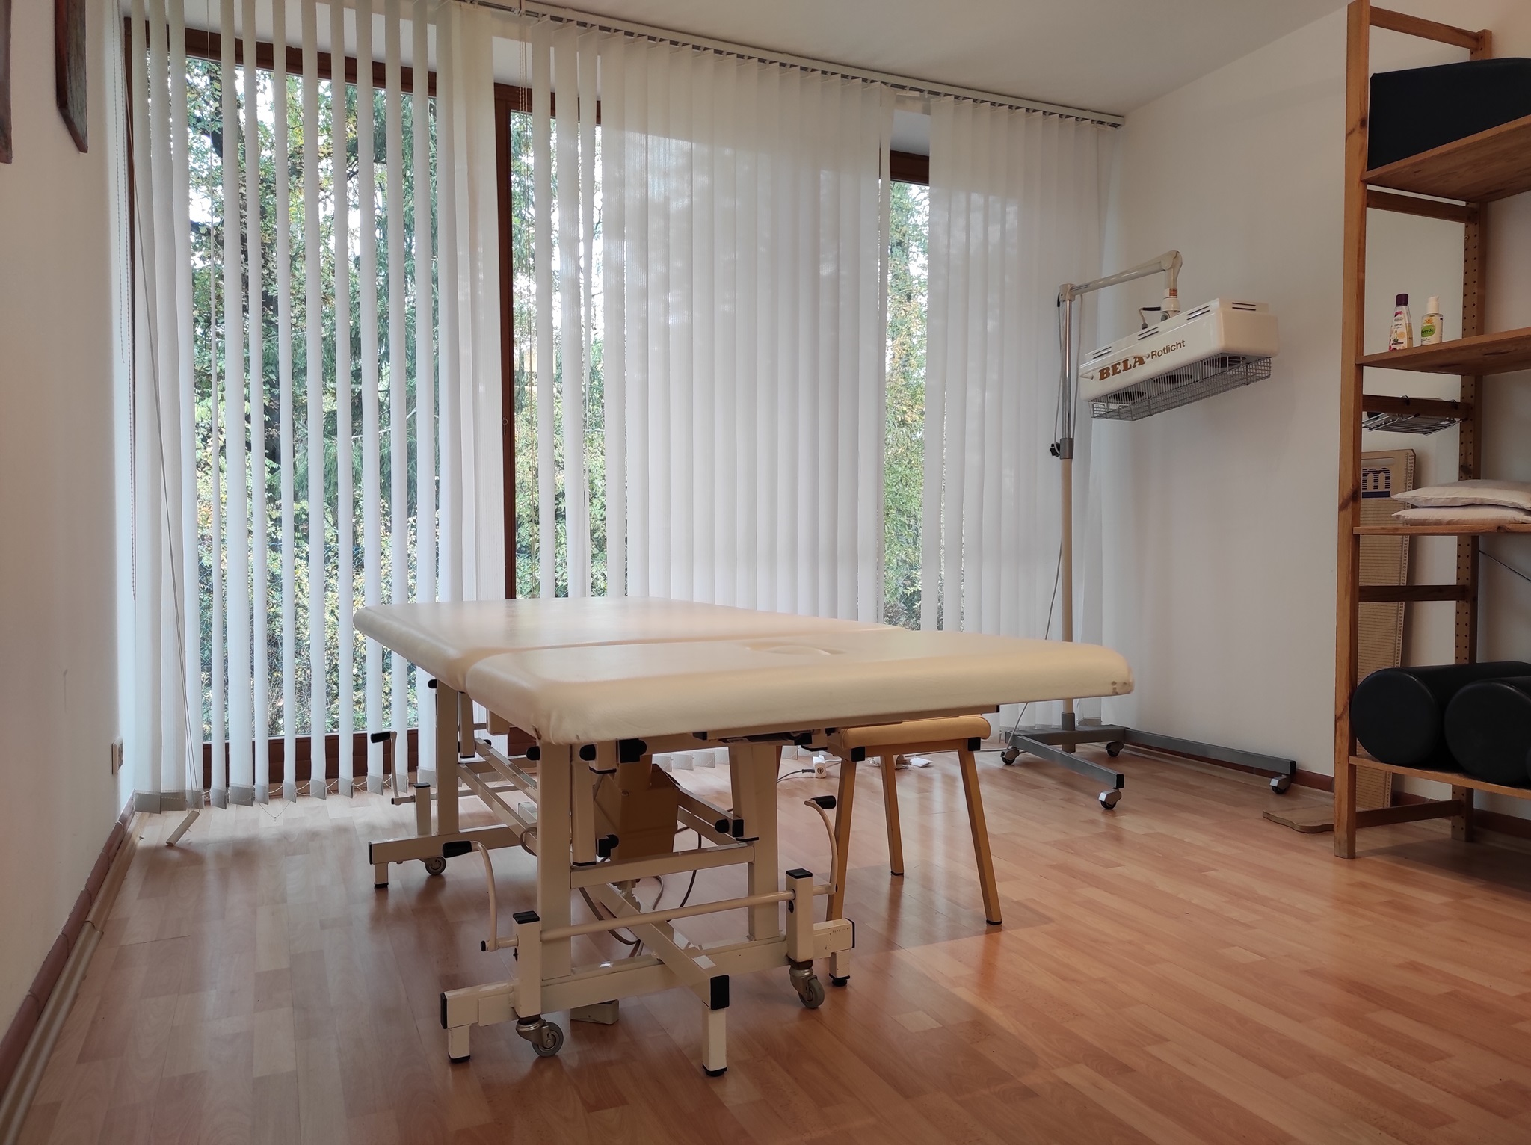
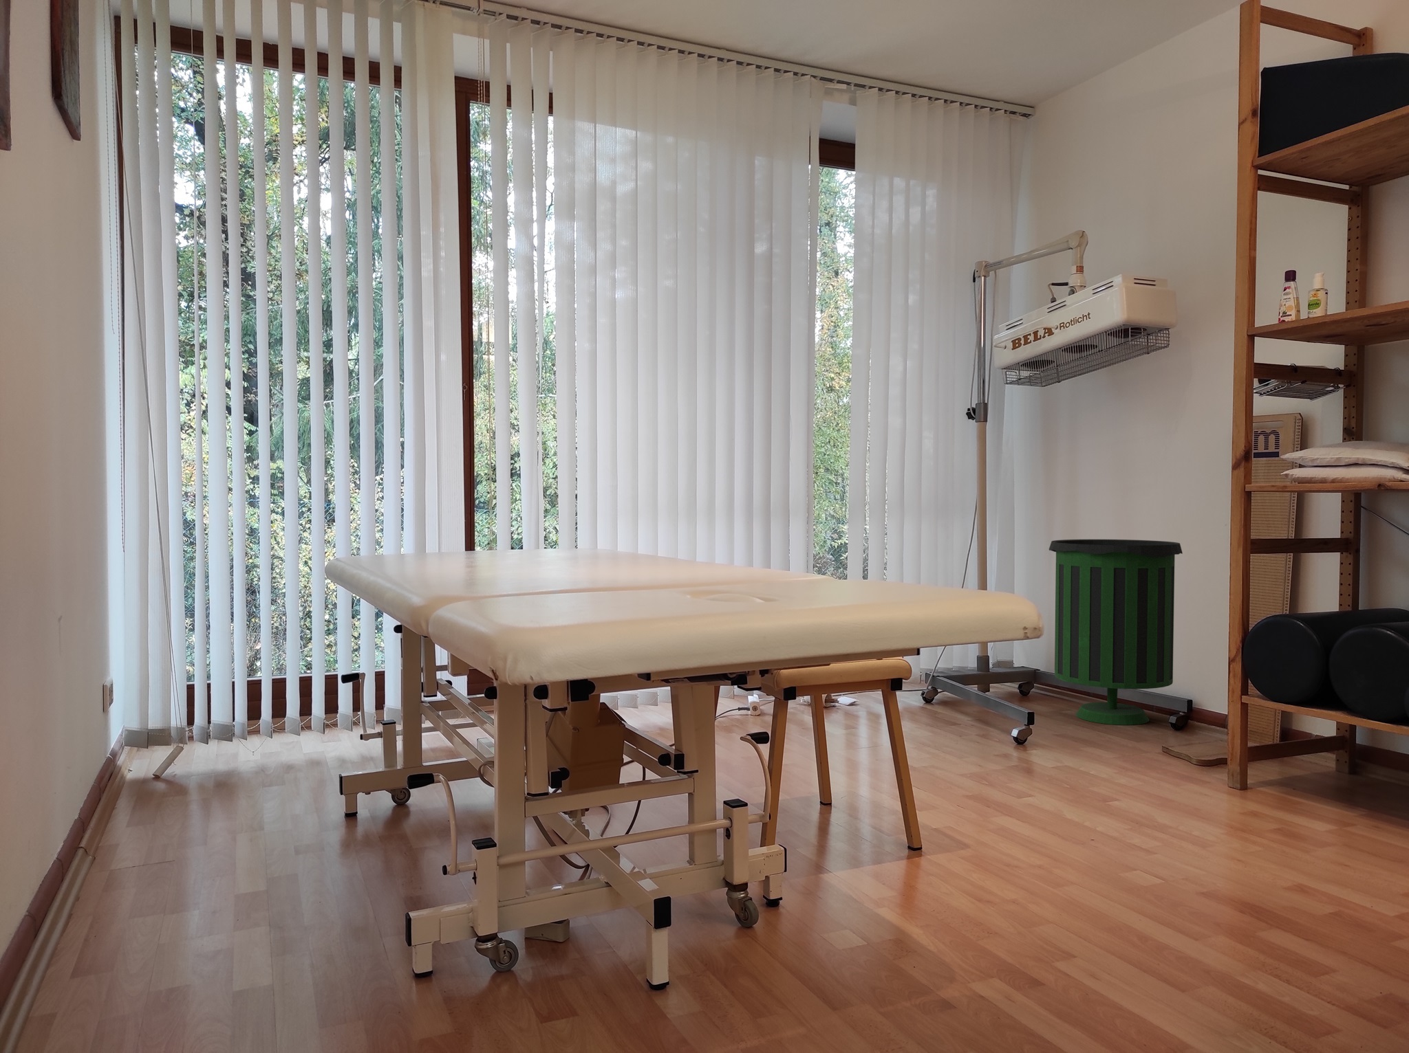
+ trash can [1048,539,1183,726]
